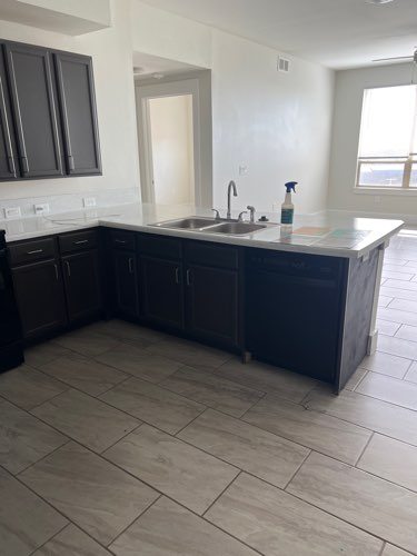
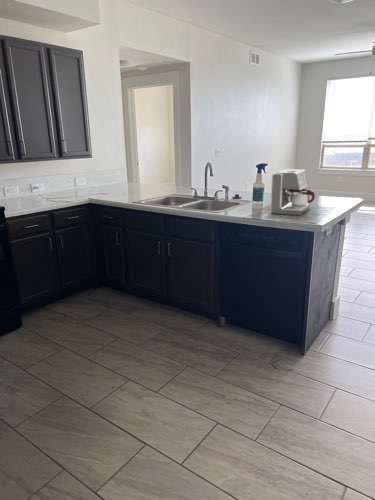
+ coffee maker [269,168,316,216]
